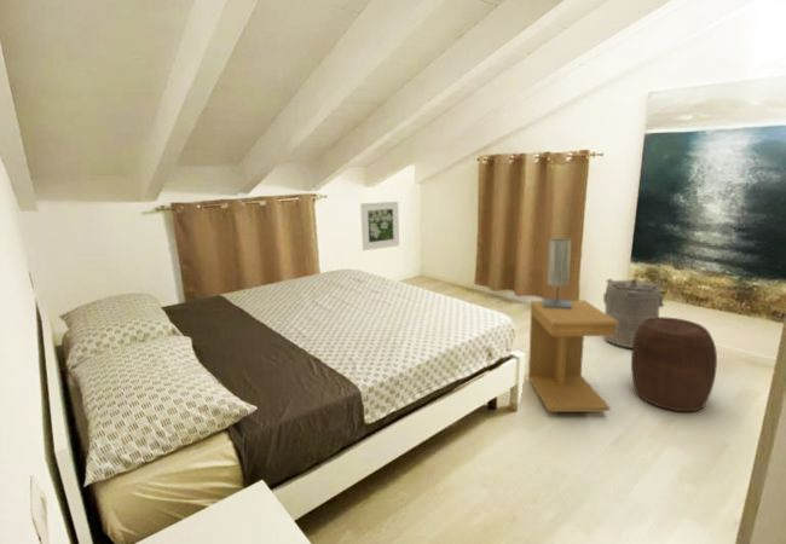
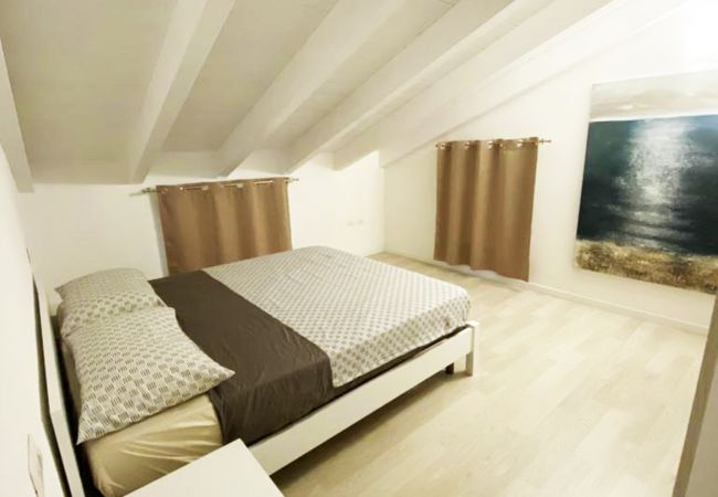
- side table [527,300,618,413]
- table lamp [542,237,572,309]
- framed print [359,201,400,251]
- stool [630,316,718,412]
- laundry hamper [602,278,665,349]
